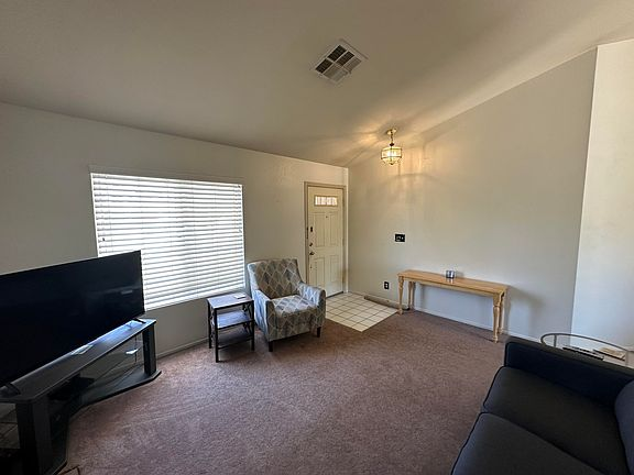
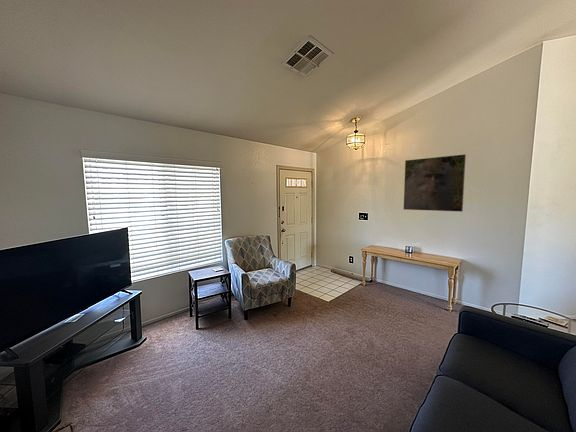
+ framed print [403,153,467,213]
